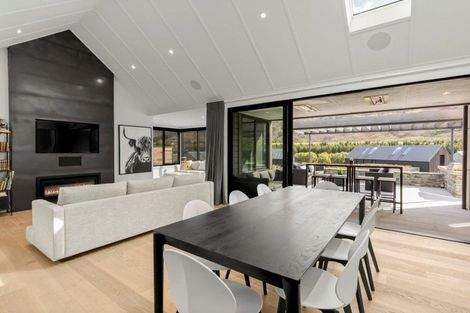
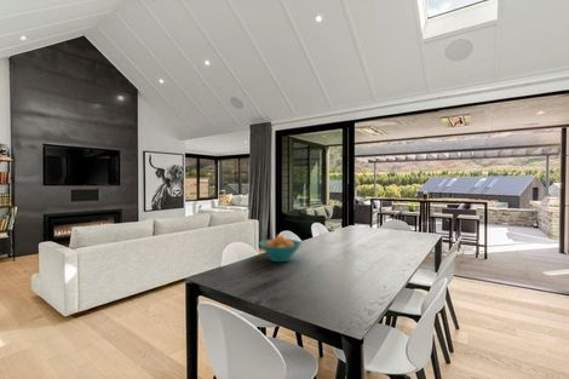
+ fruit bowl [258,234,303,263]
